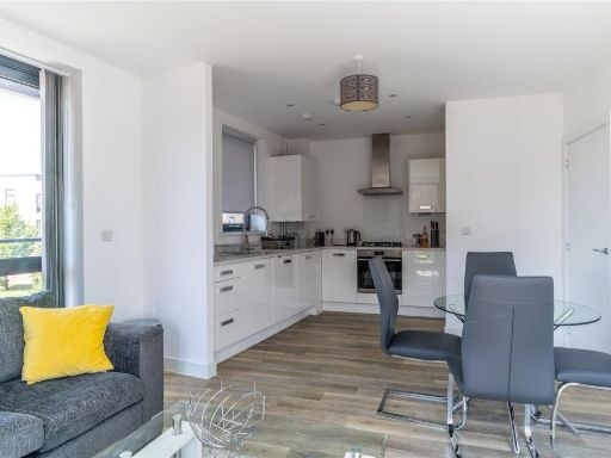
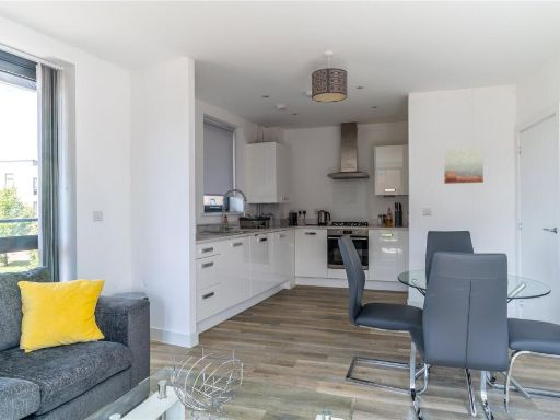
+ wall art [443,145,485,185]
